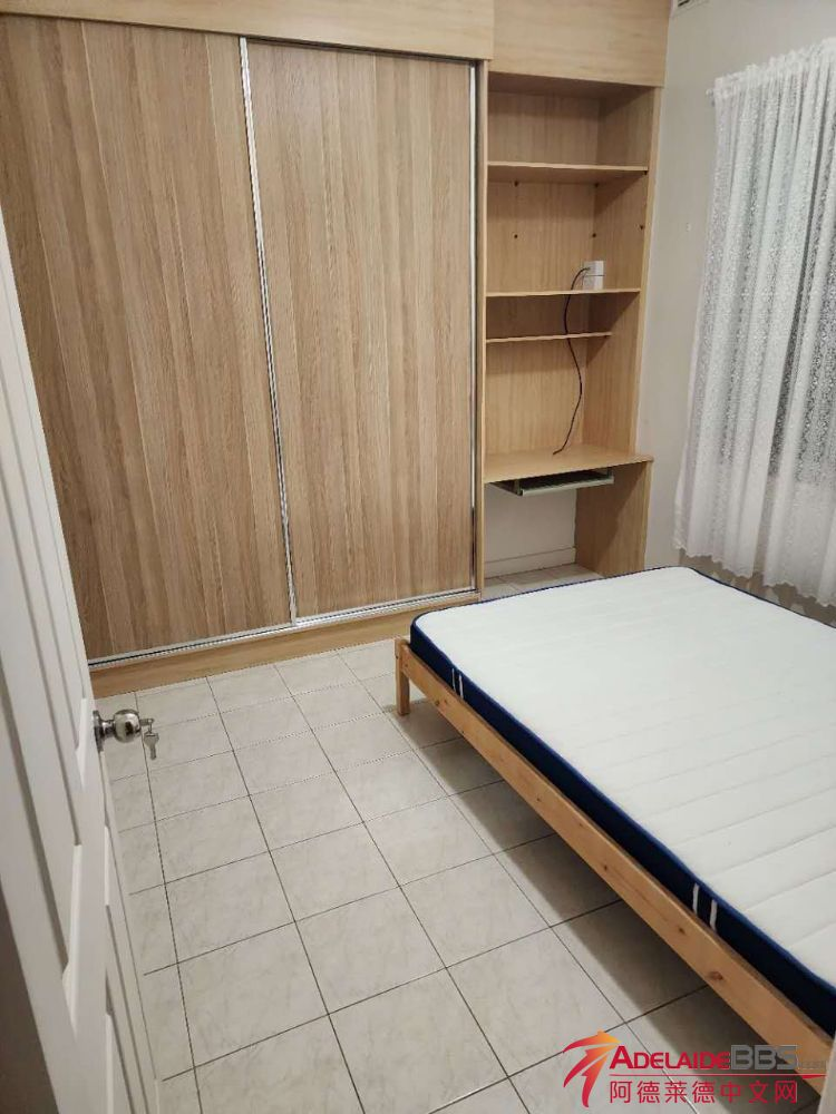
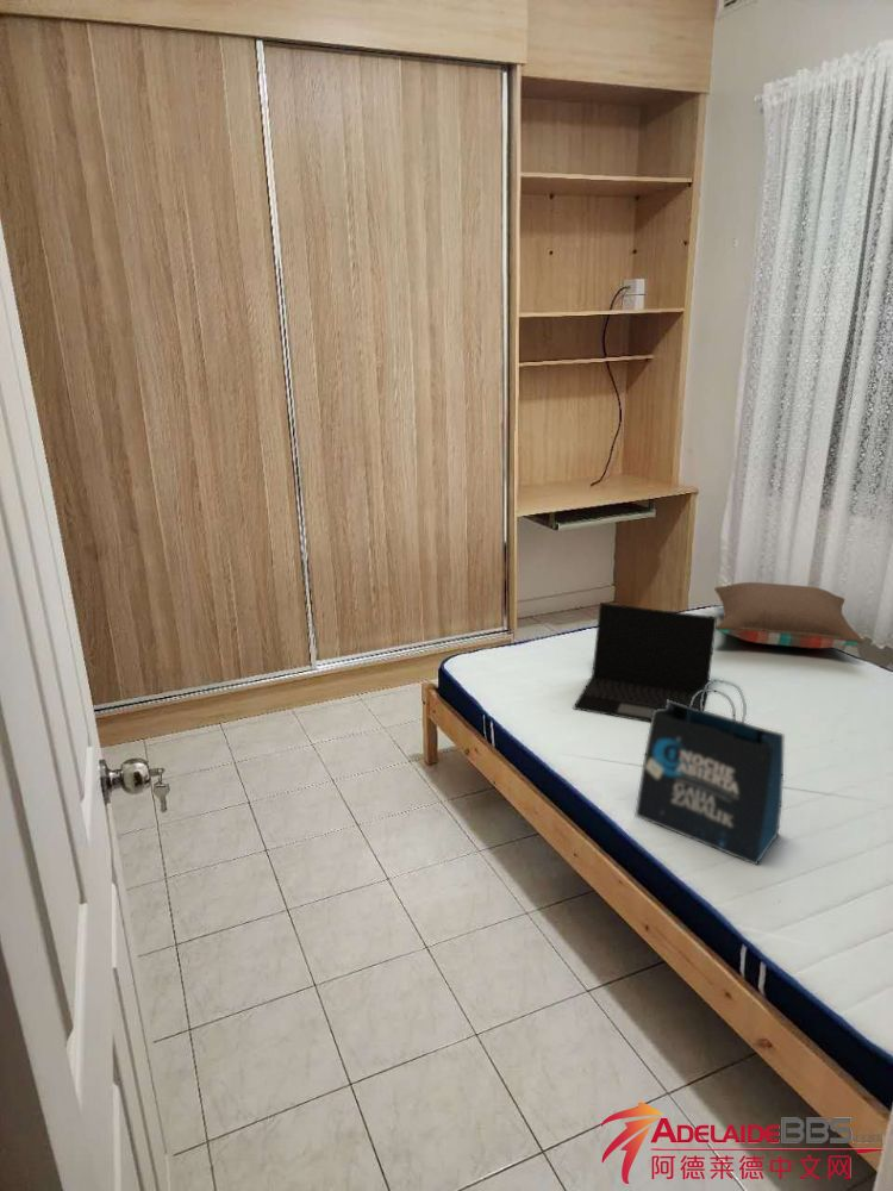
+ pillow [713,581,864,649]
+ laptop [573,601,718,723]
+ tote bag [635,679,785,867]
